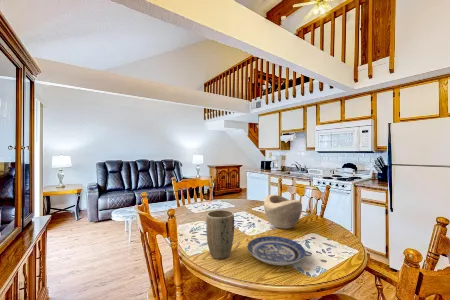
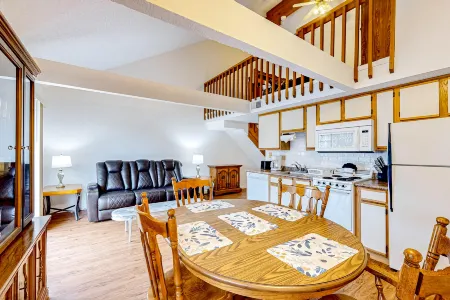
- plant pot [205,209,235,260]
- decorative bowl [263,194,303,230]
- plate [246,235,306,266]
